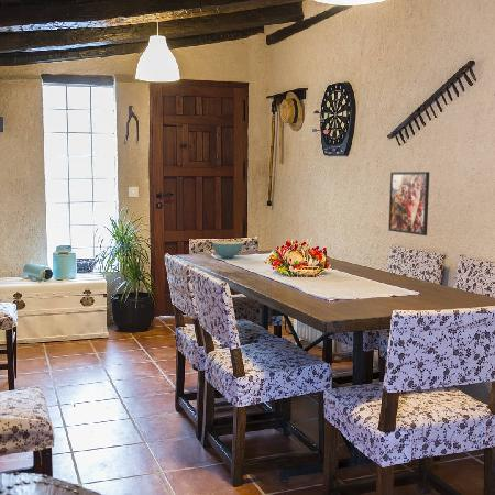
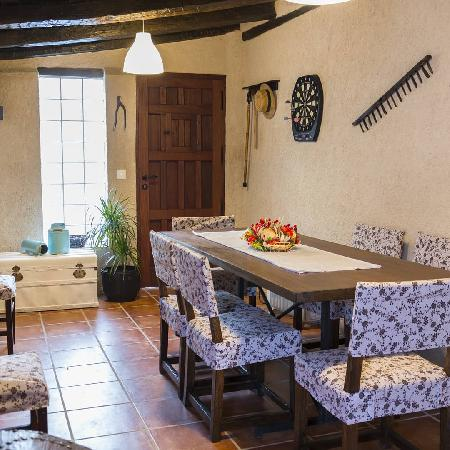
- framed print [387,170,430,237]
- cereal bowl [211,240,243,260]
